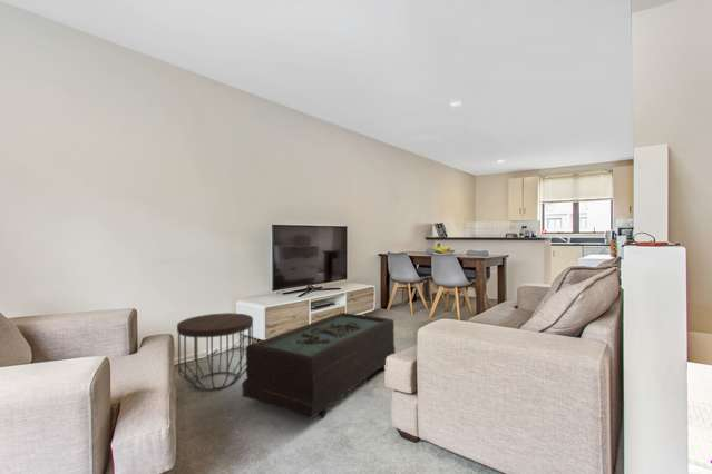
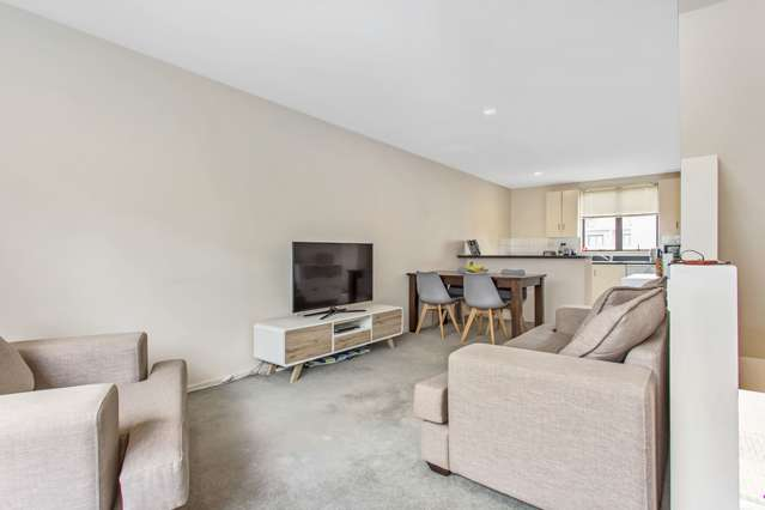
- side table [176,312,254,392]
- coffee table [241,312,397,419]
